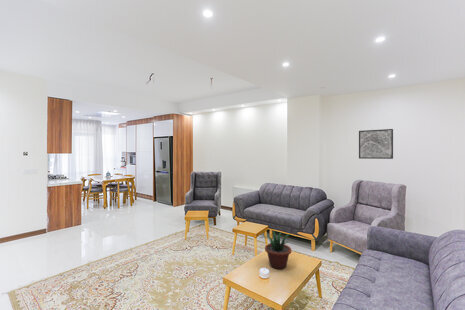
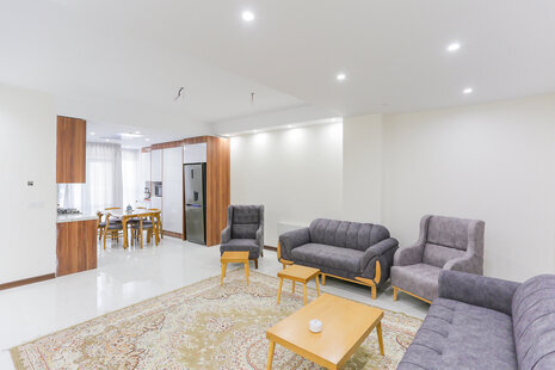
- wall art [358,128,394,160]
- potted plant [260,230,292,270]
